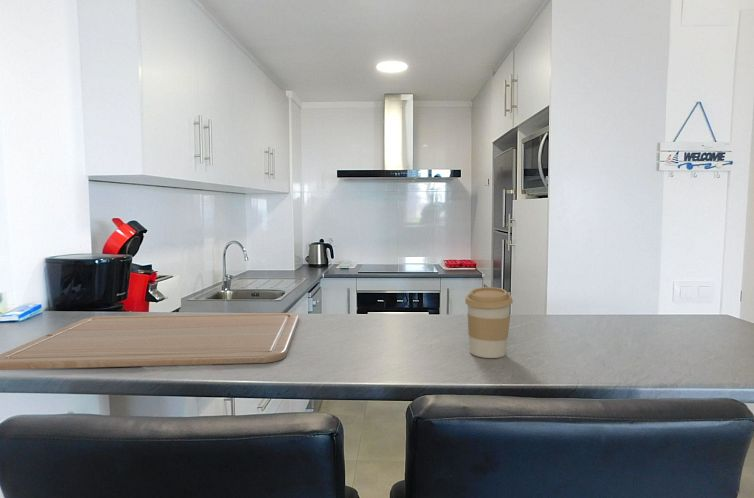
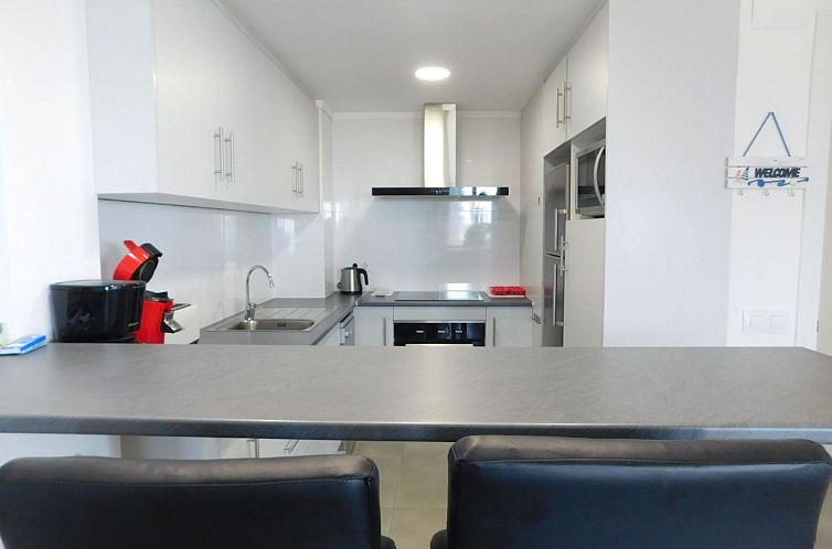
- chopping board [0,312,300,371]
- coffee cup [464,286,514,359]
